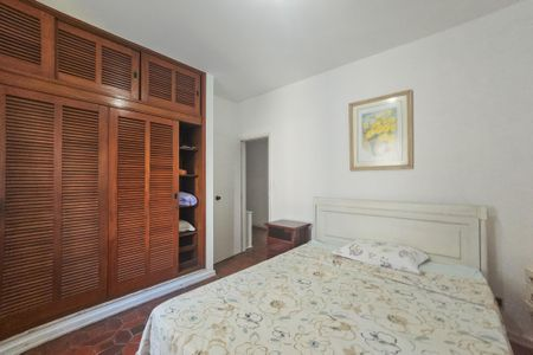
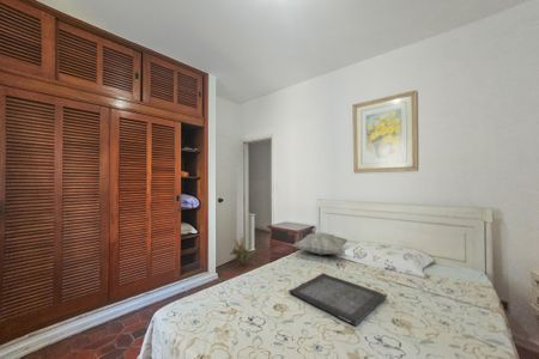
+ decorative plant [229,235,254,266]
+ decorative pillow [291,231,349,256]
+ serving tray [289,272,388,327]
